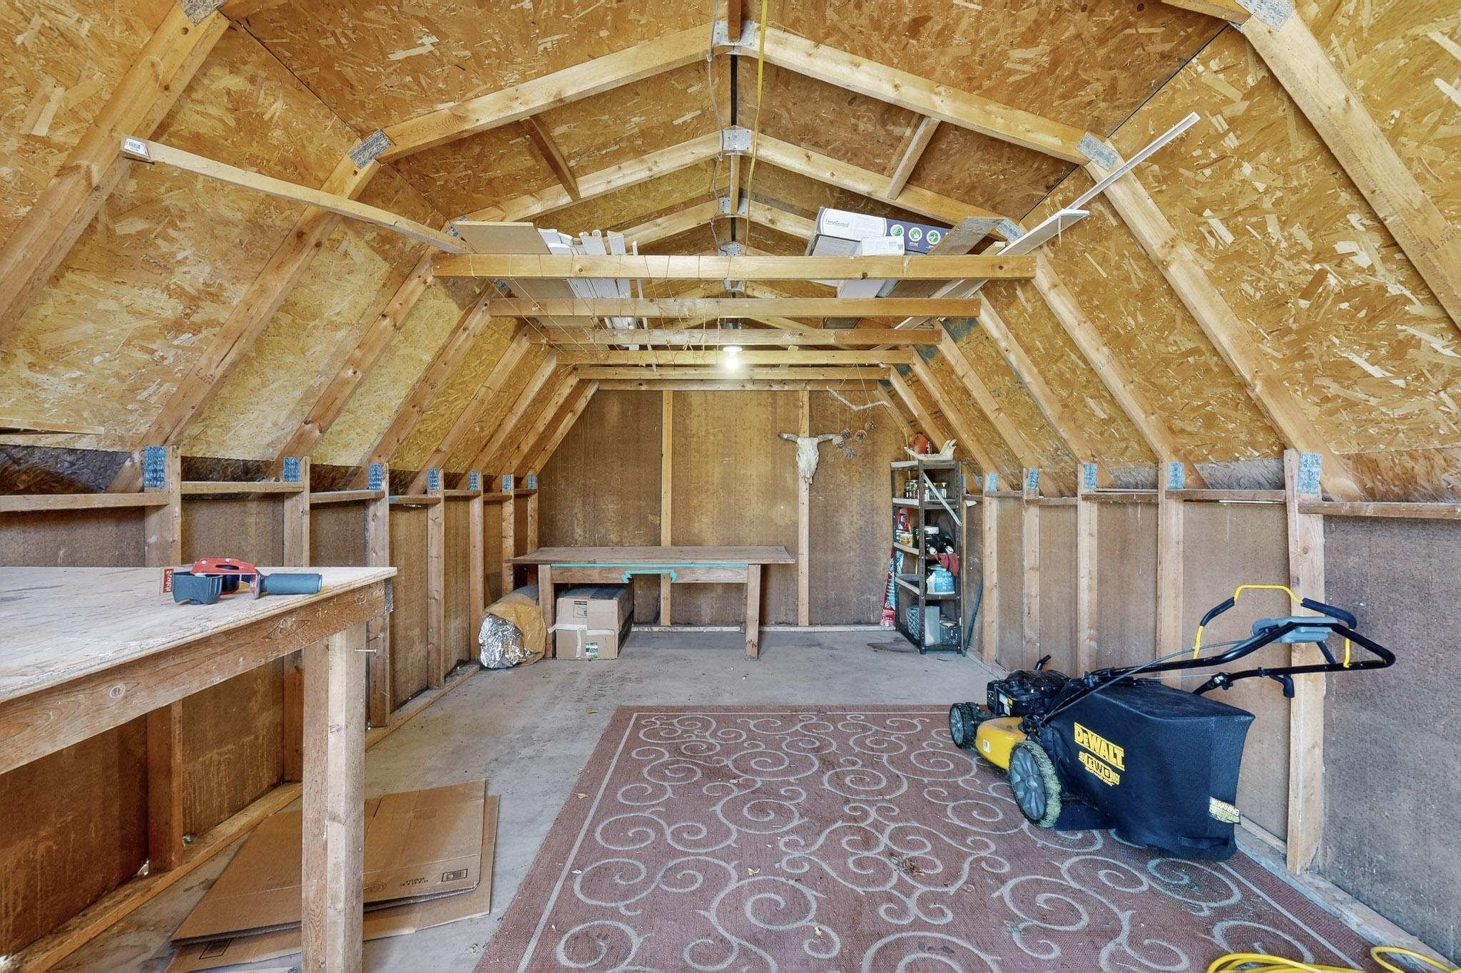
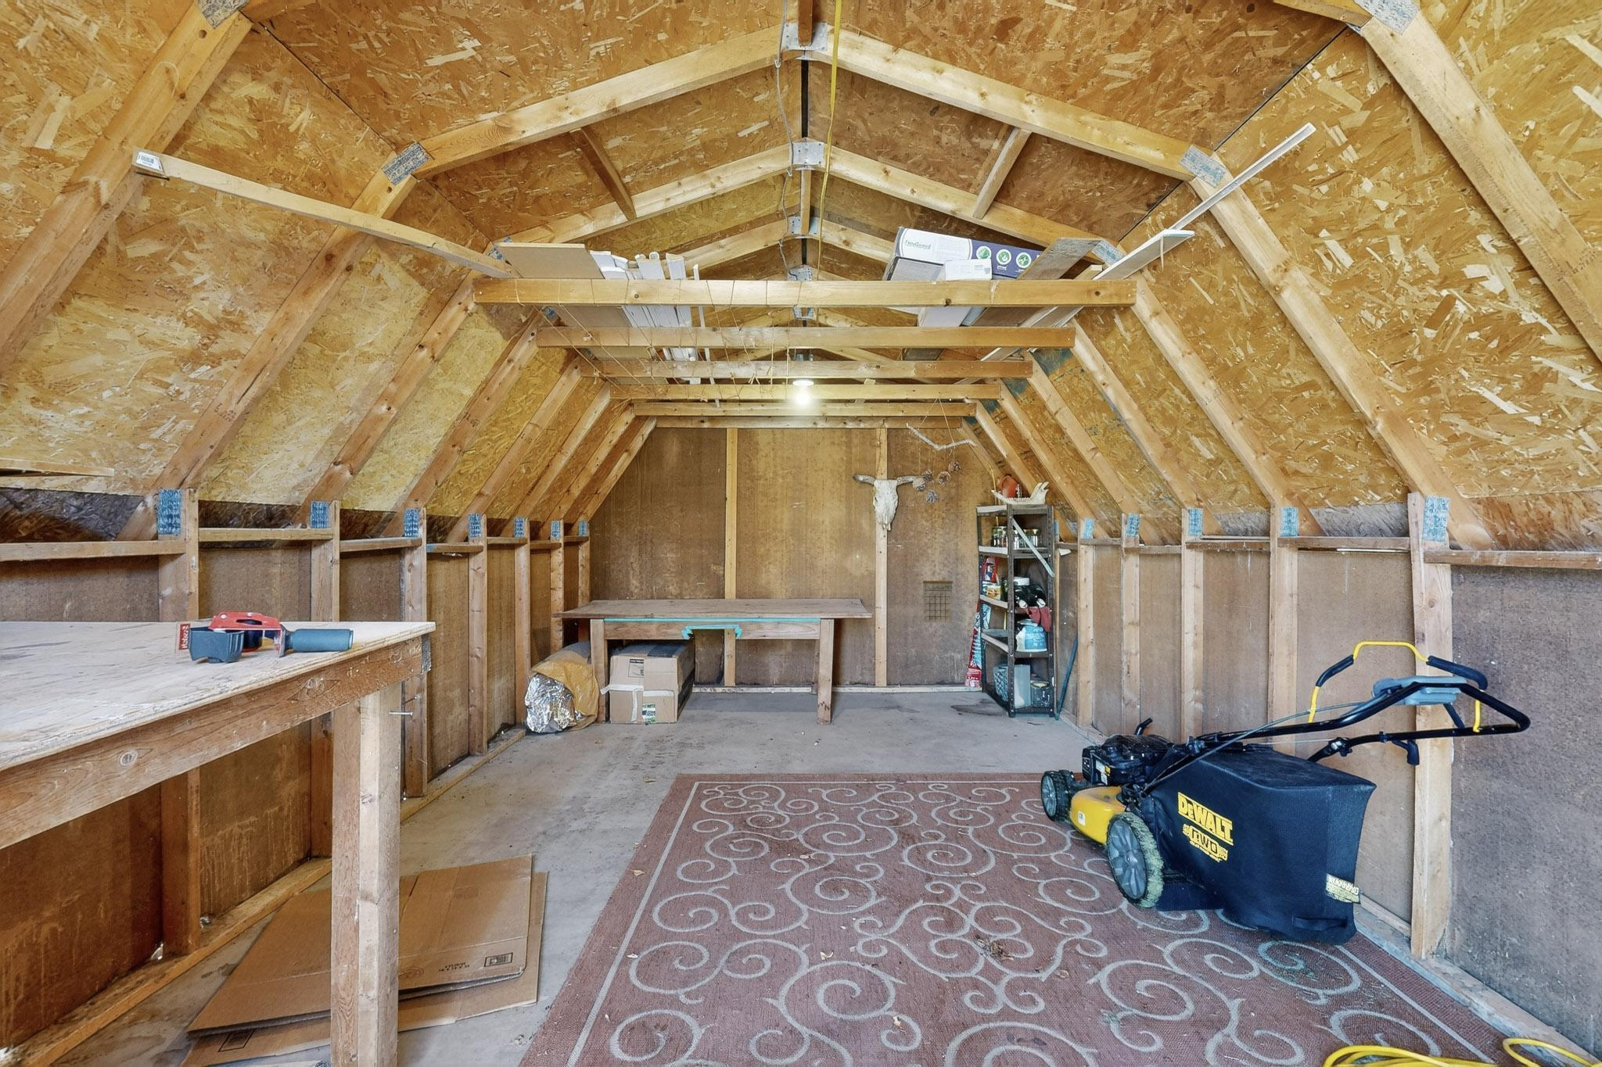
+ calendar [922,570,954,624]
